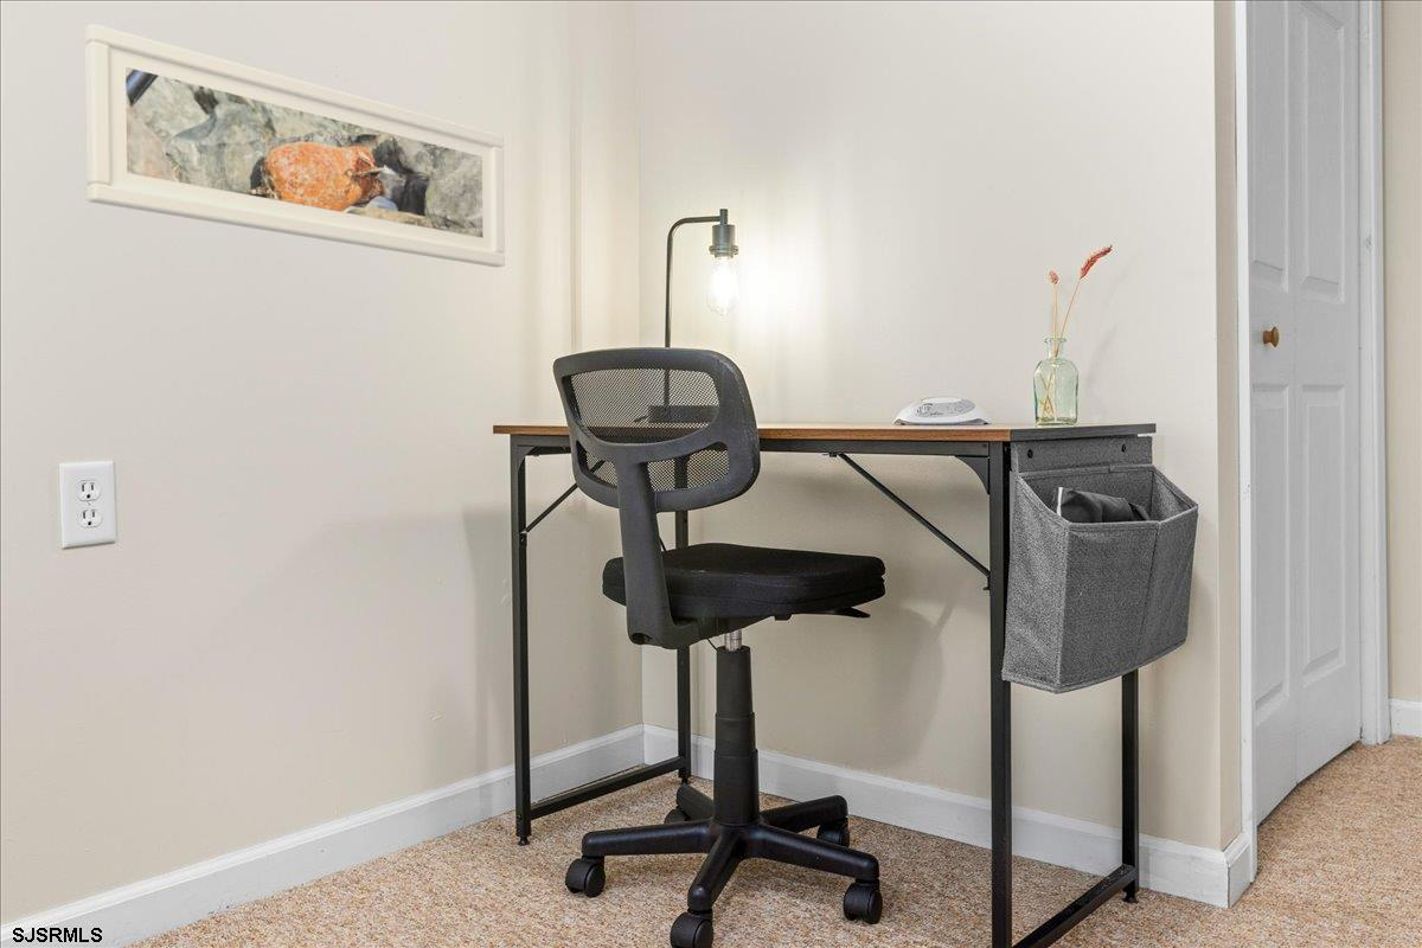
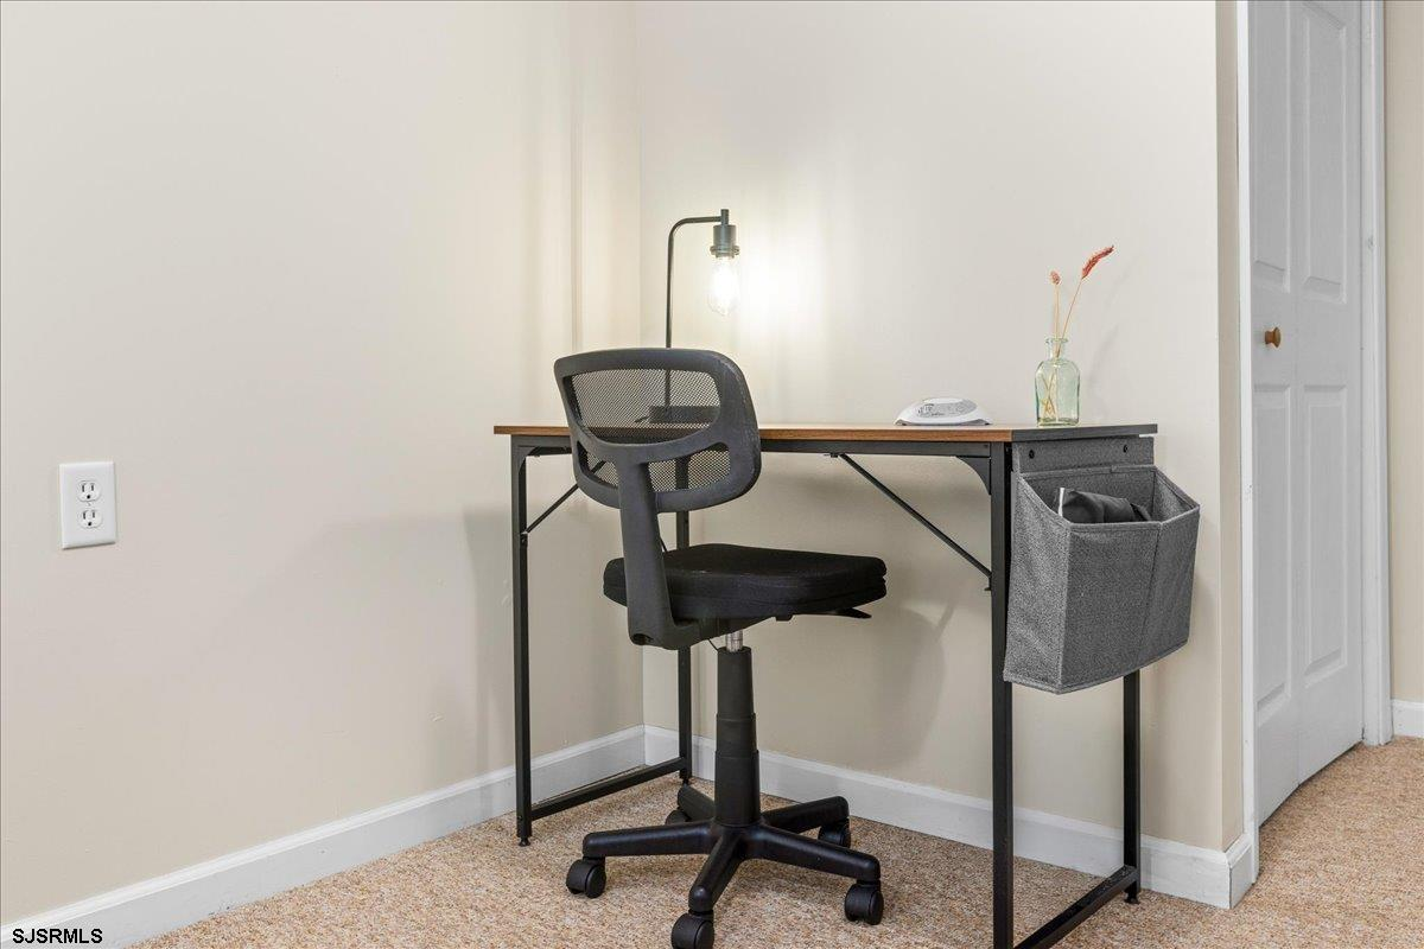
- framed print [84,23,506,269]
